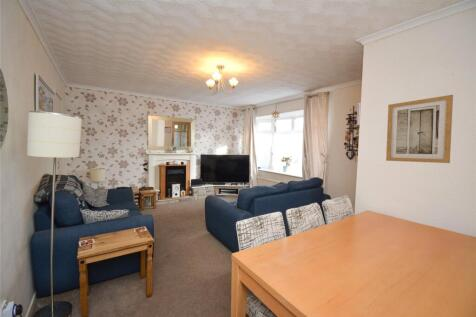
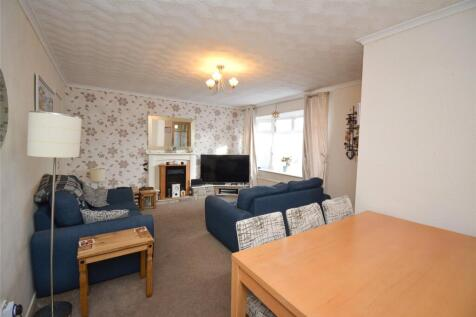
- wall art [385,94,454,164]
